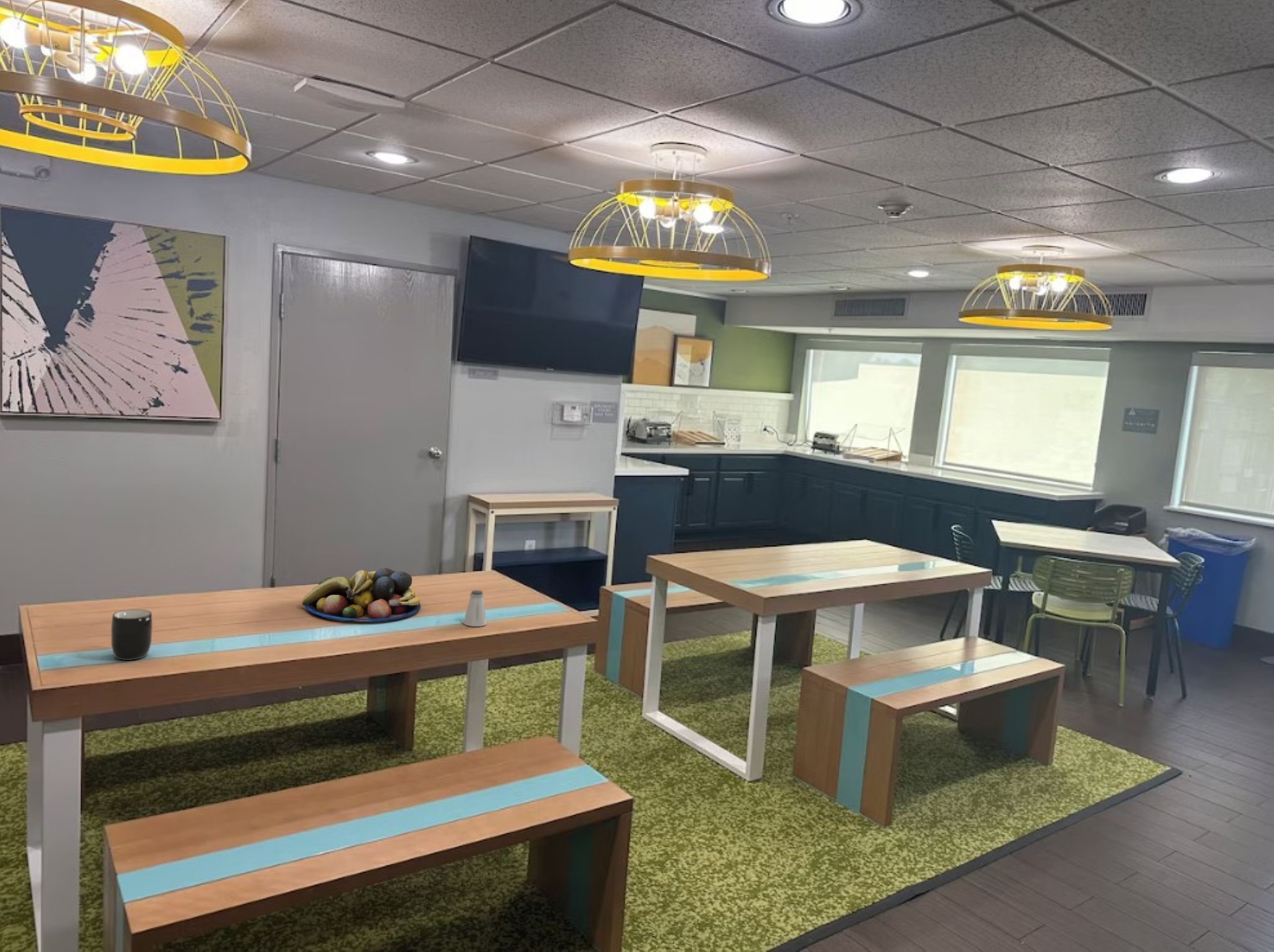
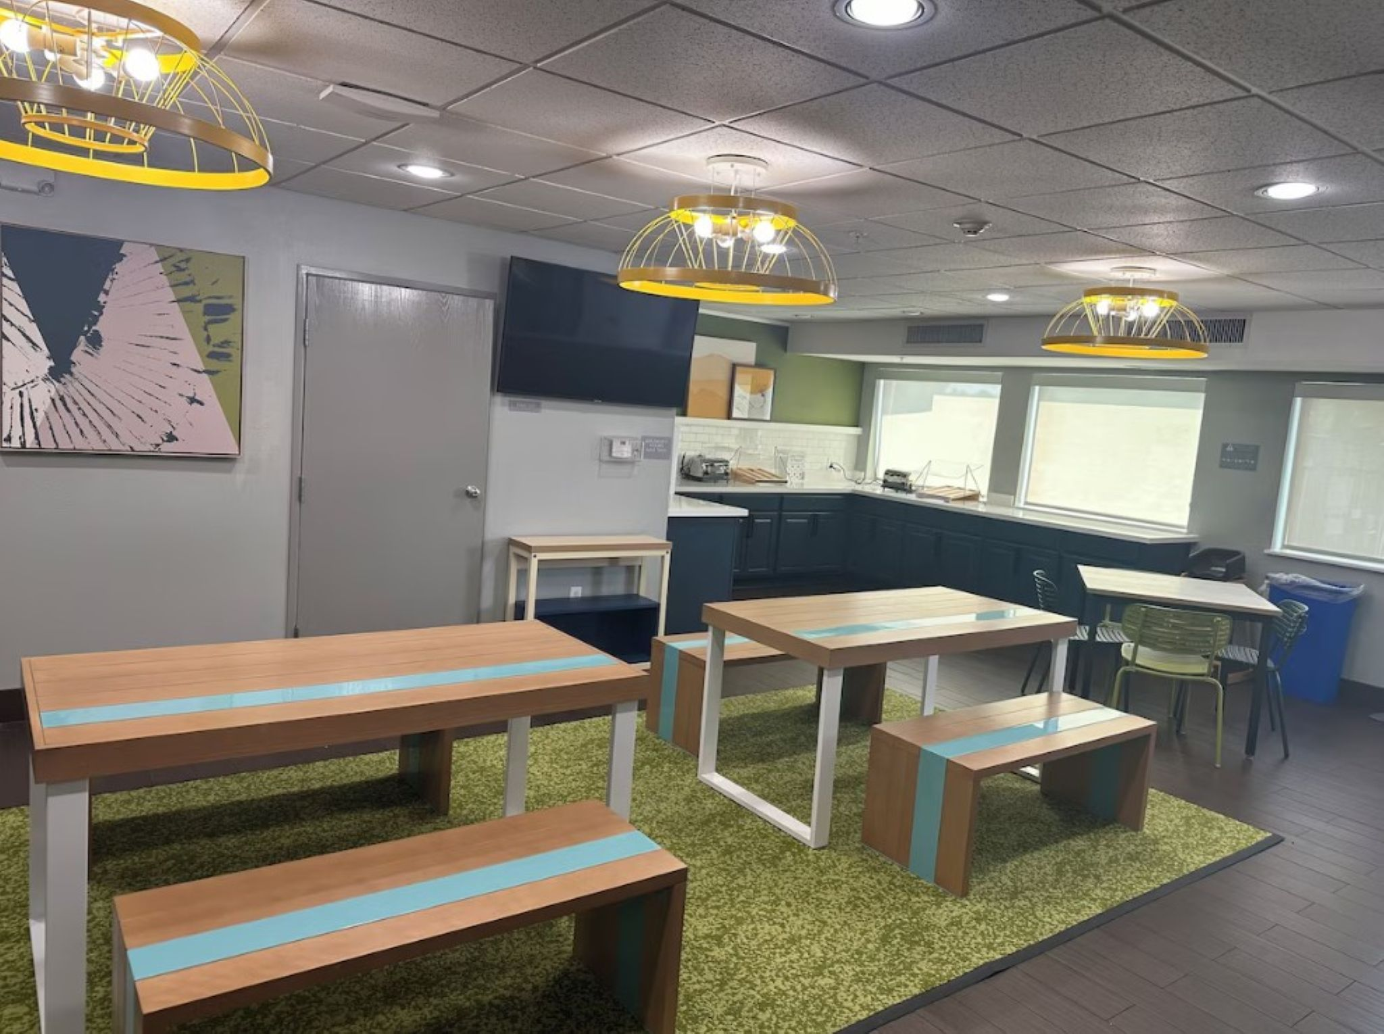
- mug [111,609,153,661]
- fruit bowl [302,567,421,622]
- saltshaker [463,590,487,627]
